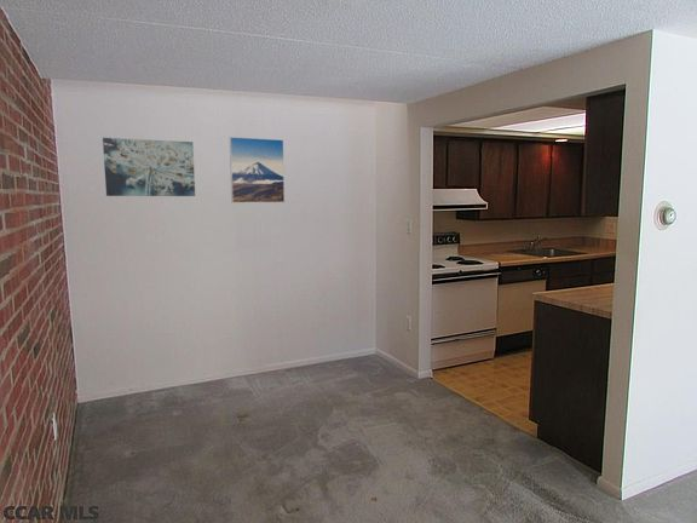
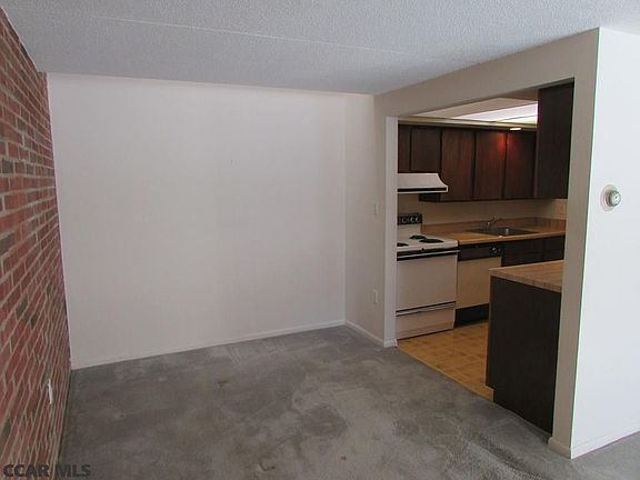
- wall art [102,137,196,197]
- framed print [229,136,286,203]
